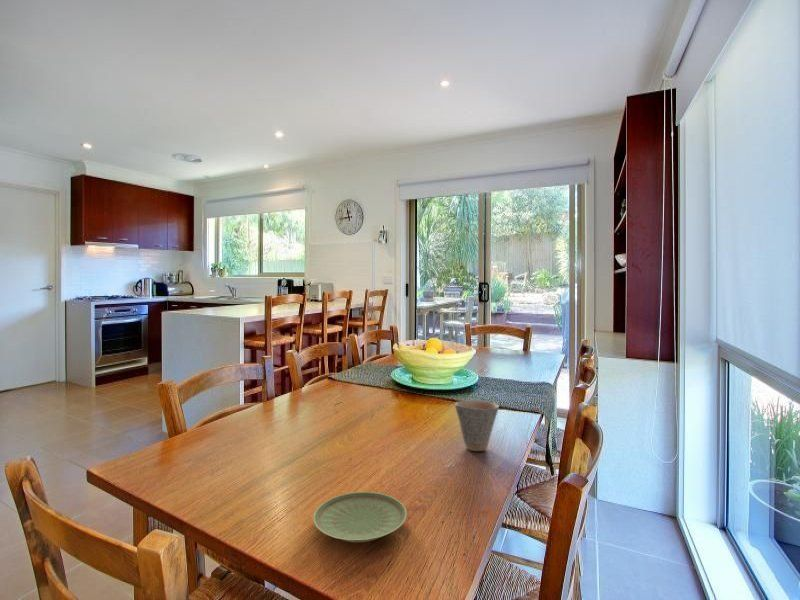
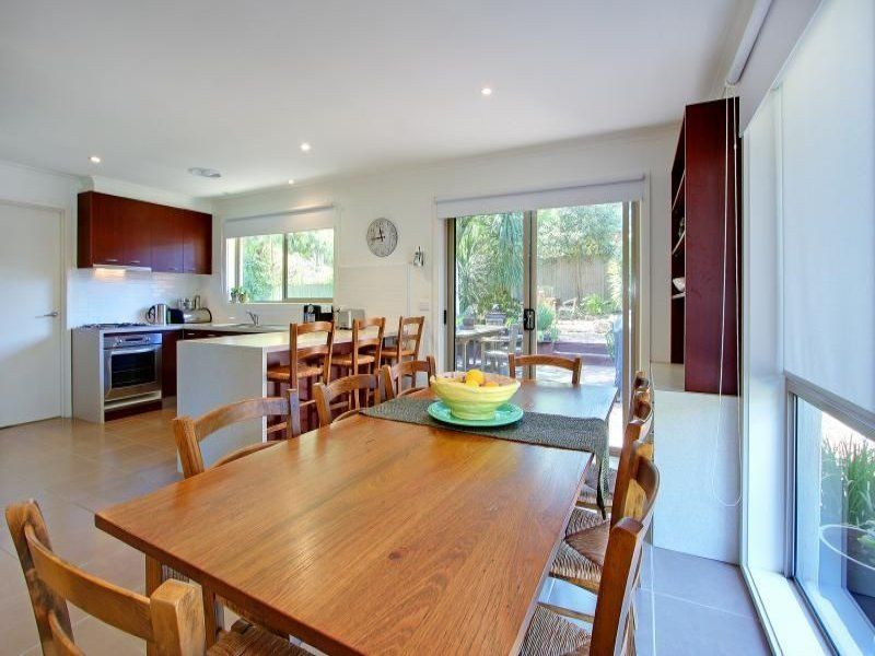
- cup [454,399,500,452]
- plate [312,491,408,543]
